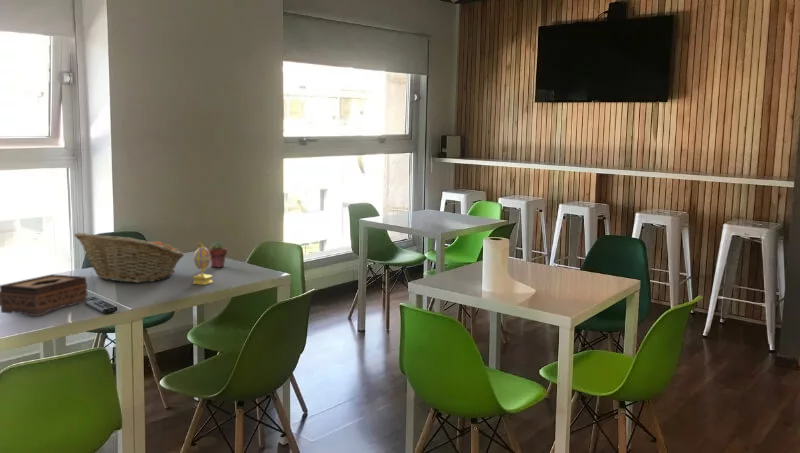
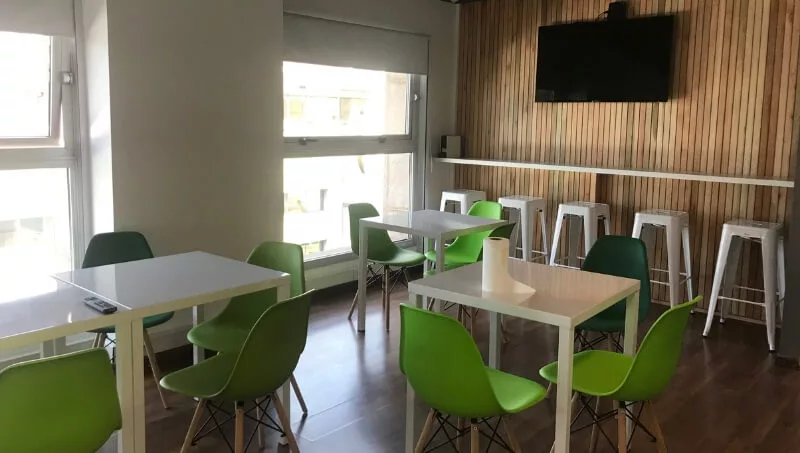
- decorative egg [191,241,213,286]
- fruit basket [73,232,185,284]
- tissue box [0,273,88,317]
- potted succulent [207,241,228,268]
